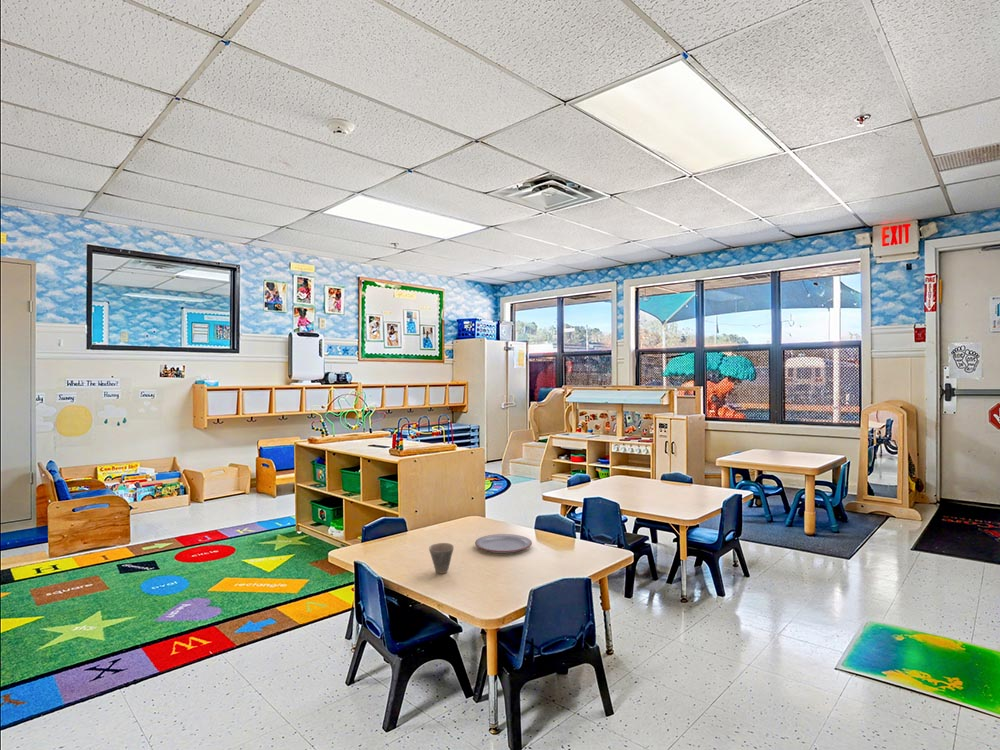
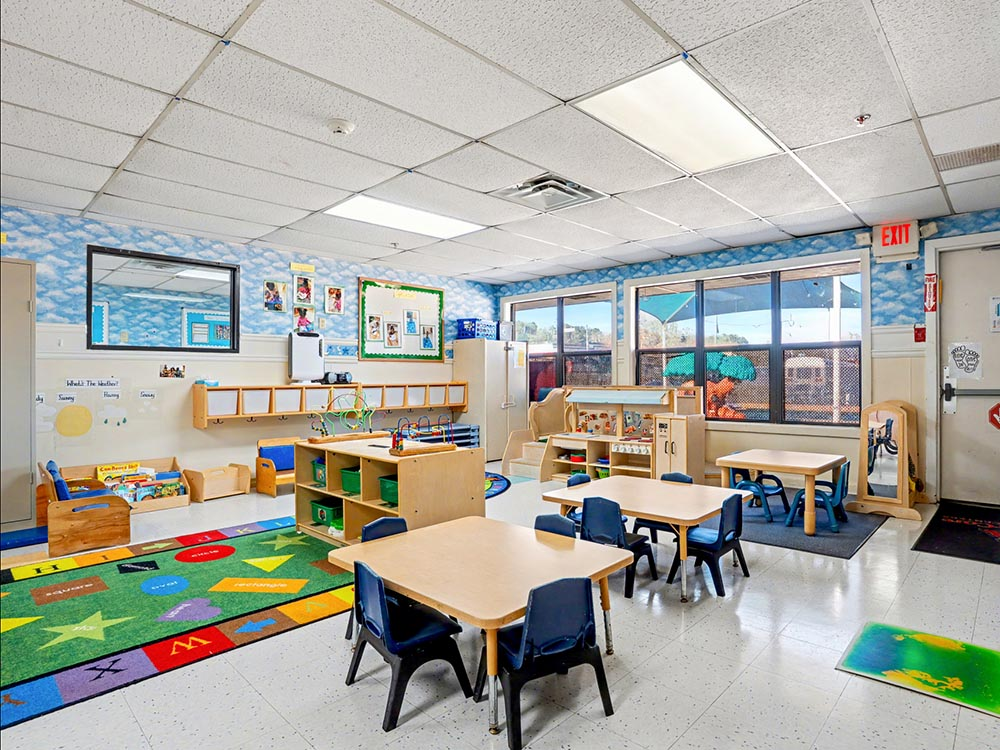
- plate [474,533,533,554]
- cup [428,542,455,575]
